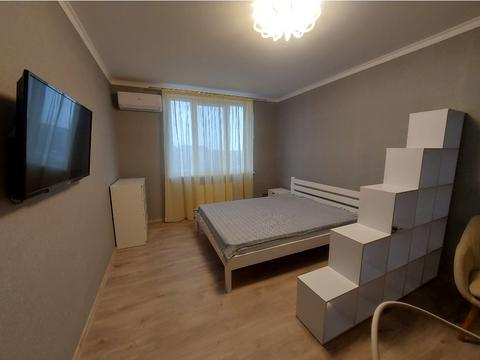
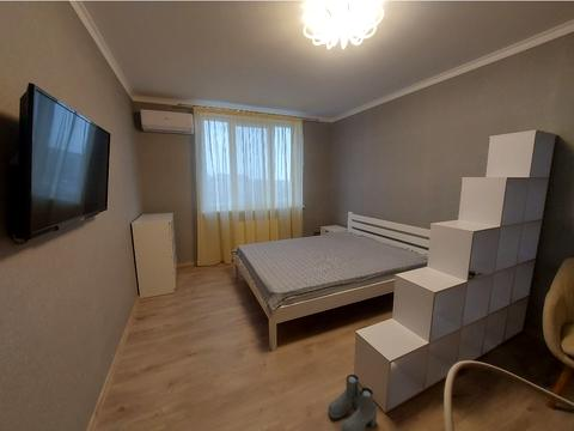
+ boots [326,374,378,431]
